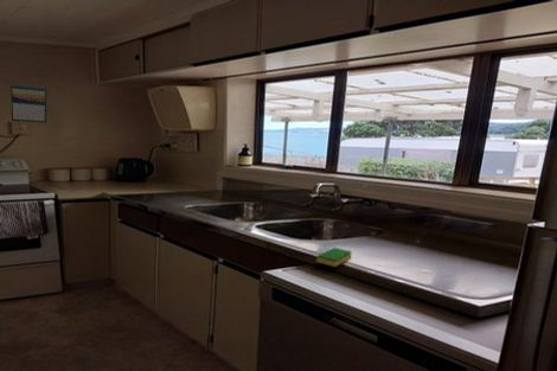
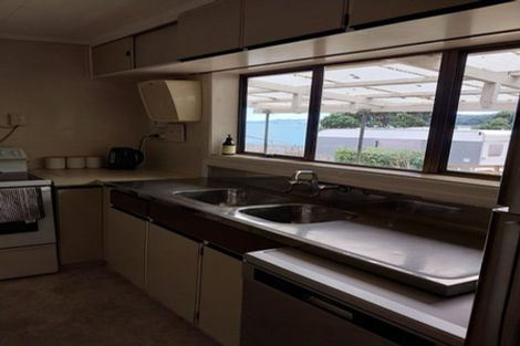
- calendar [9,83,47,124]
- dish sponge [315,247,353,268]
